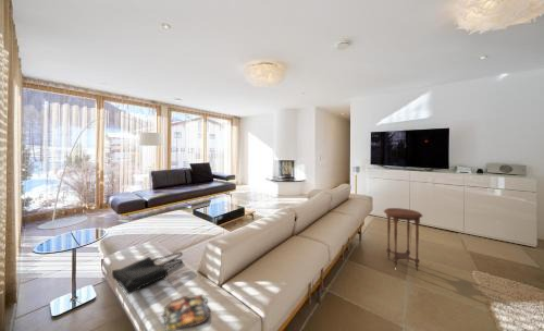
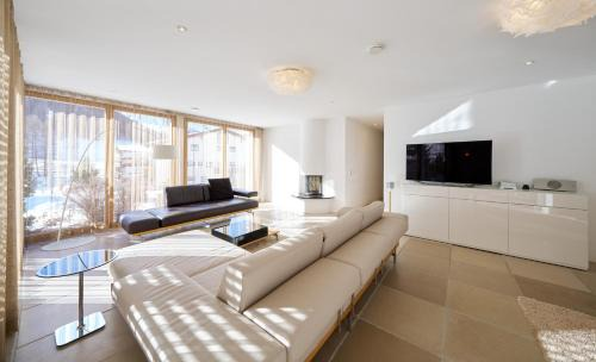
- tote bag [111,252,184,295]
- magazine [161,293,210,331]
- side table [383,207,423,272]
